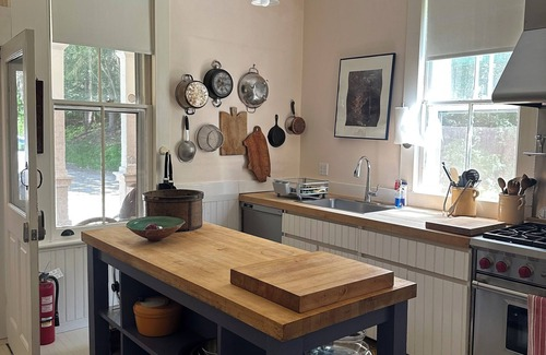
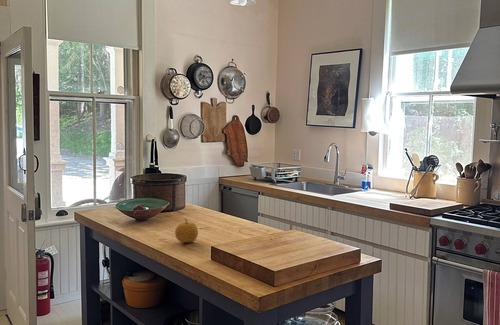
+ fruit [174,217,199,244]
